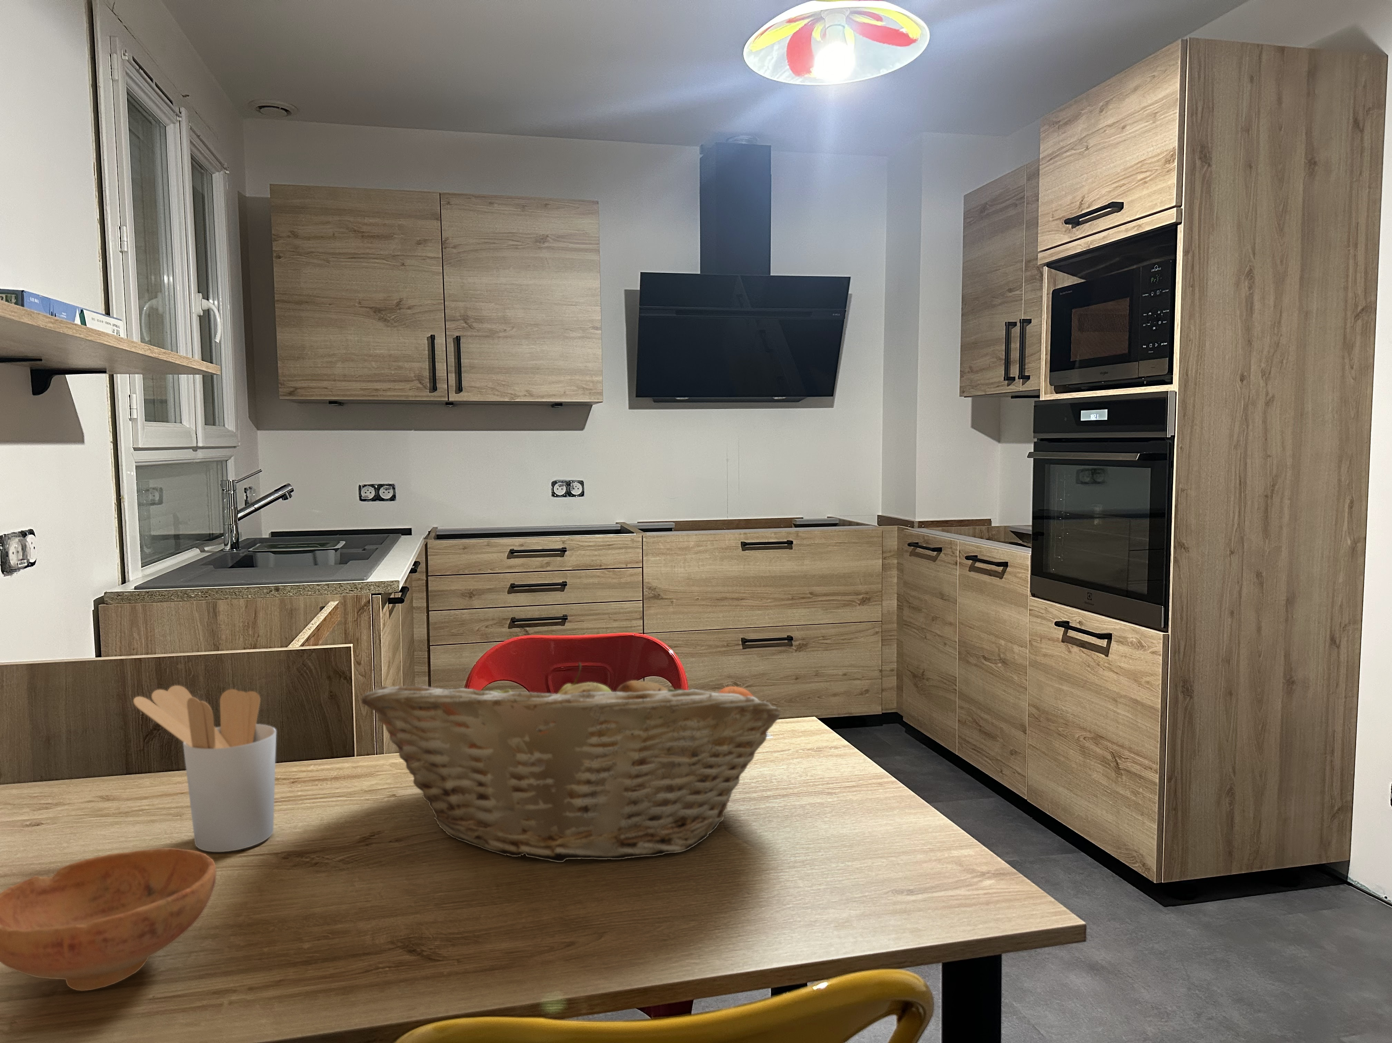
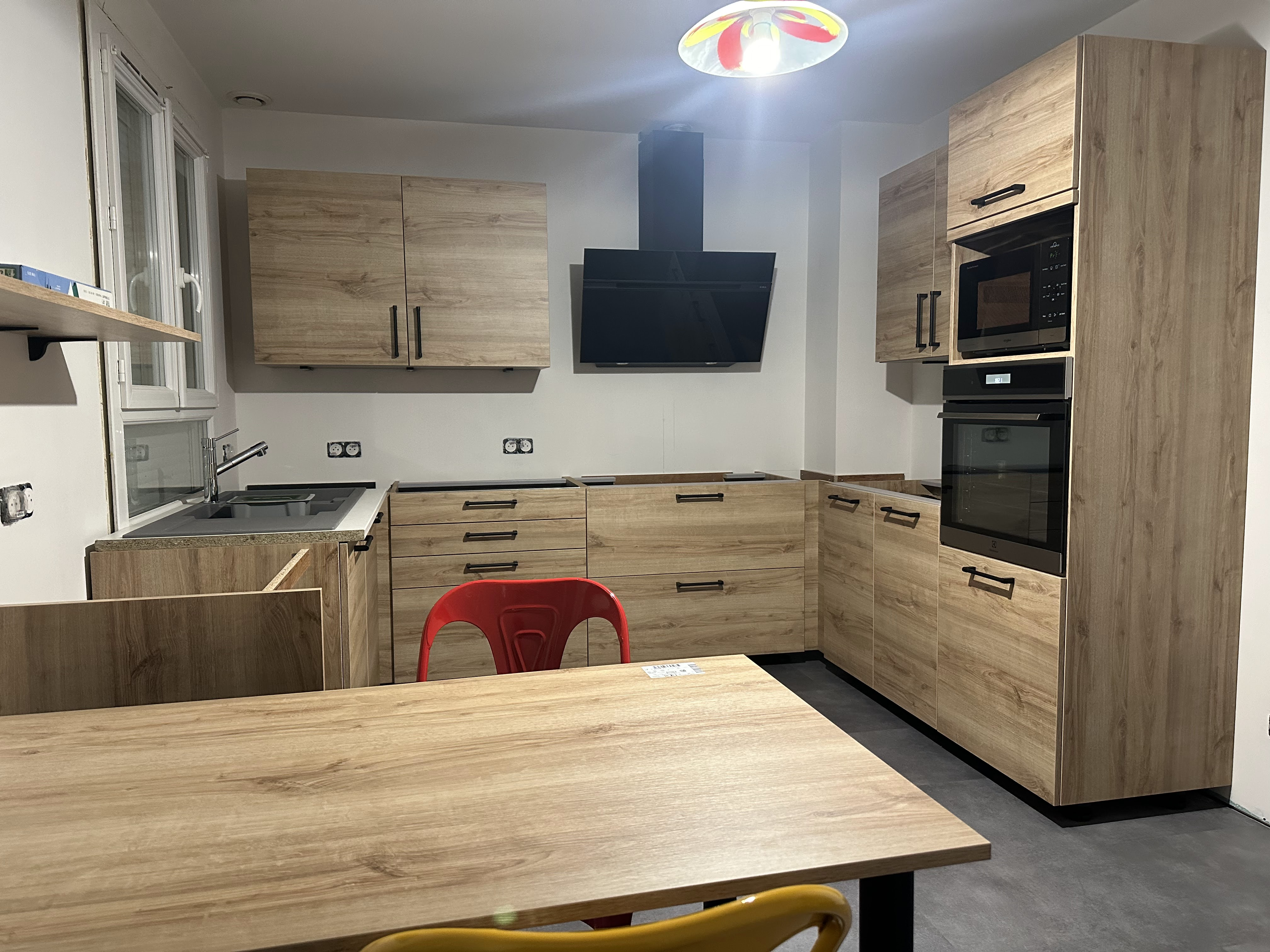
- bowl [0,848,217,992]
- utensil holder [133,685,277,852]
- fruit basket [361,662,780,862]
